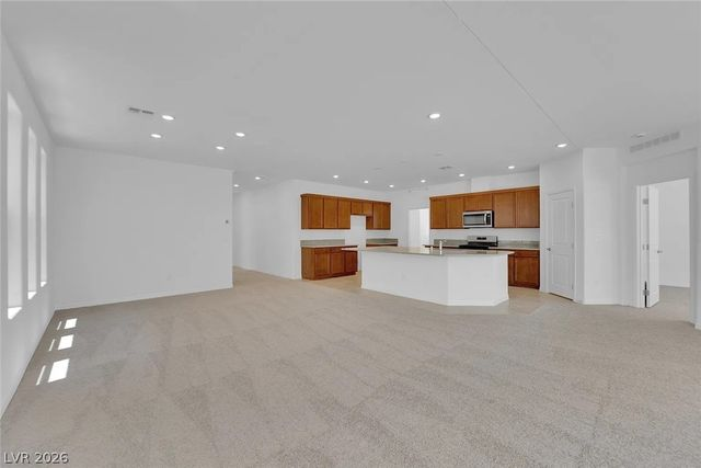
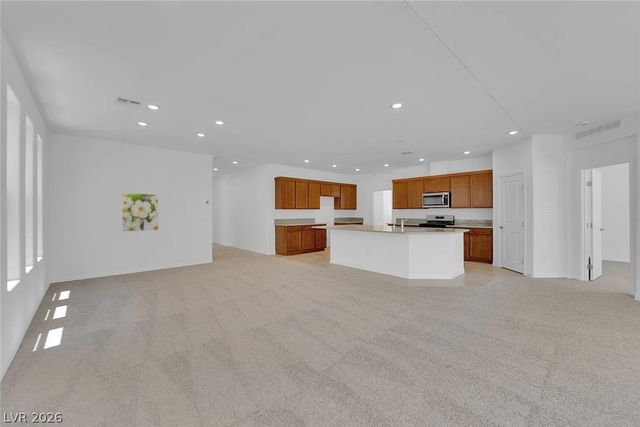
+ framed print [121,192,159,233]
